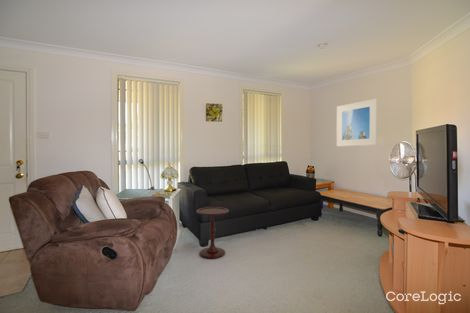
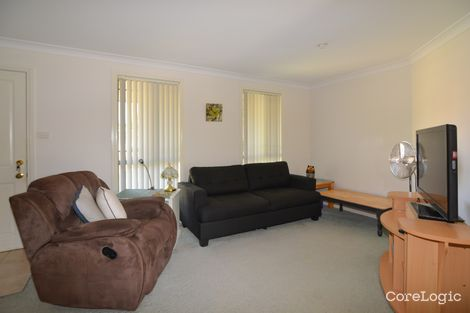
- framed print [336,98,378,147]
- side table [195,206,230,259]
